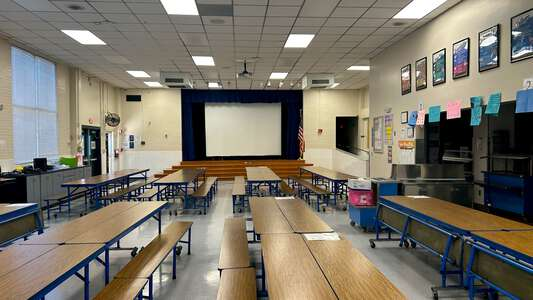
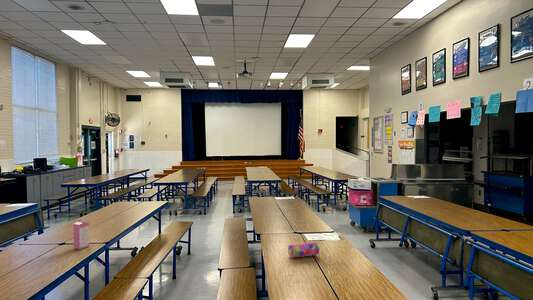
+ pencil case [287,241,320,259]
+ milk carton [72,220,90,250]
